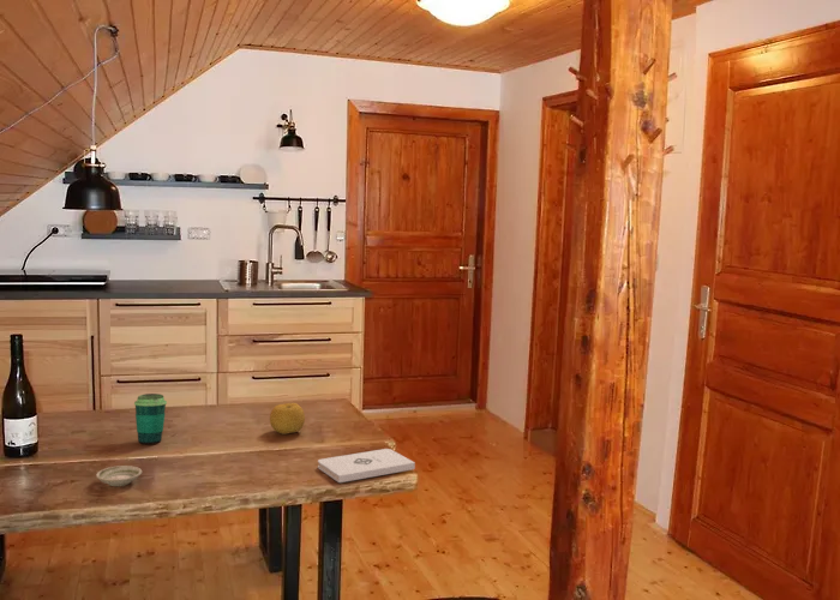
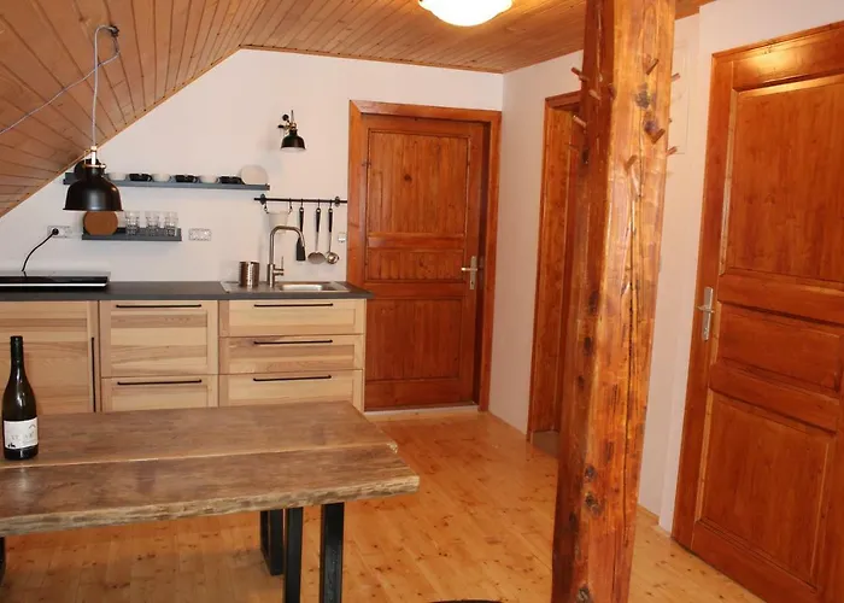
- cup [133,392,168,445]
- notepad [317,448,416,484]
- saucer [95,464,143,487]
- fruit [269,402,306,436]
